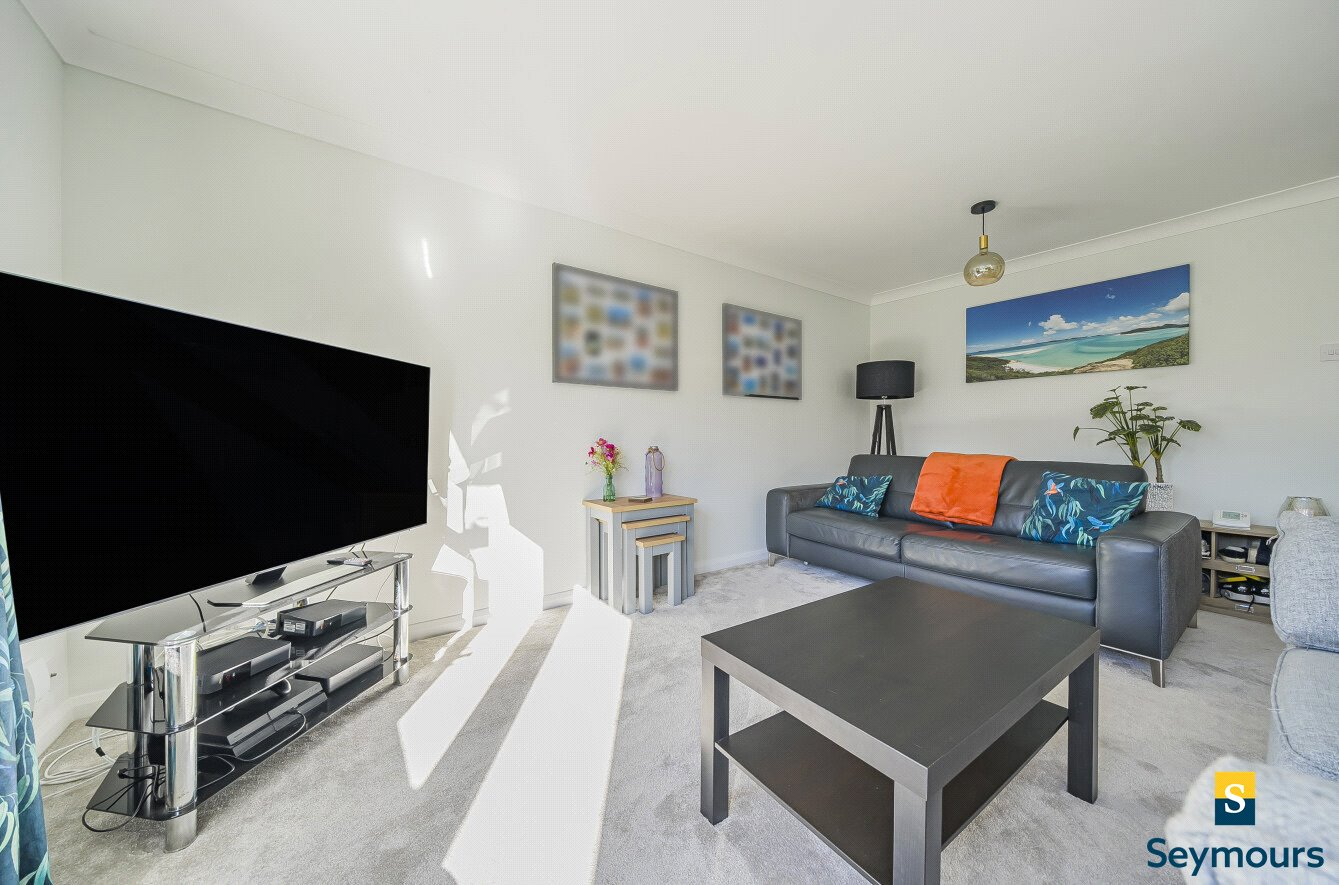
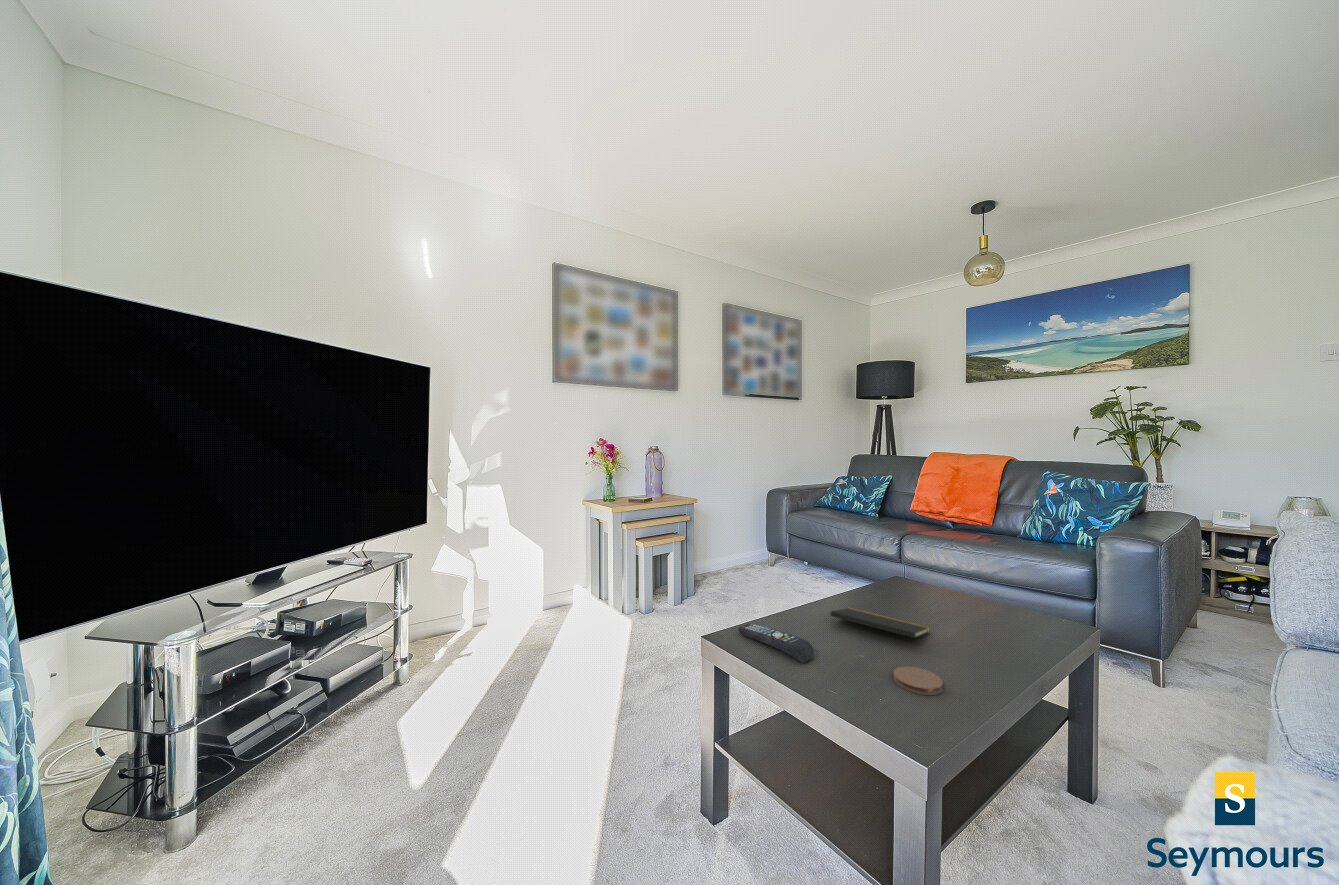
+ coaster [892,665,944,696]
+ remote control [737,622,815,663]
+ notepad [829,607,931,651]
